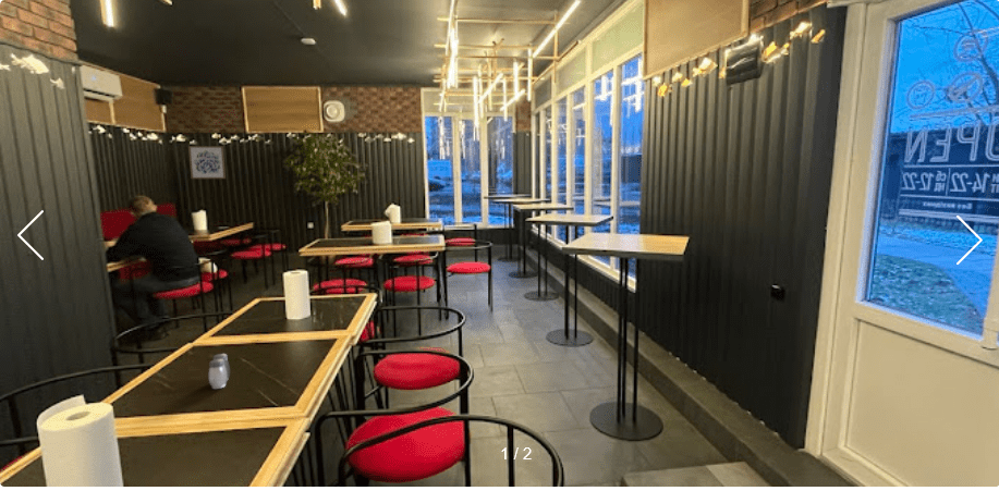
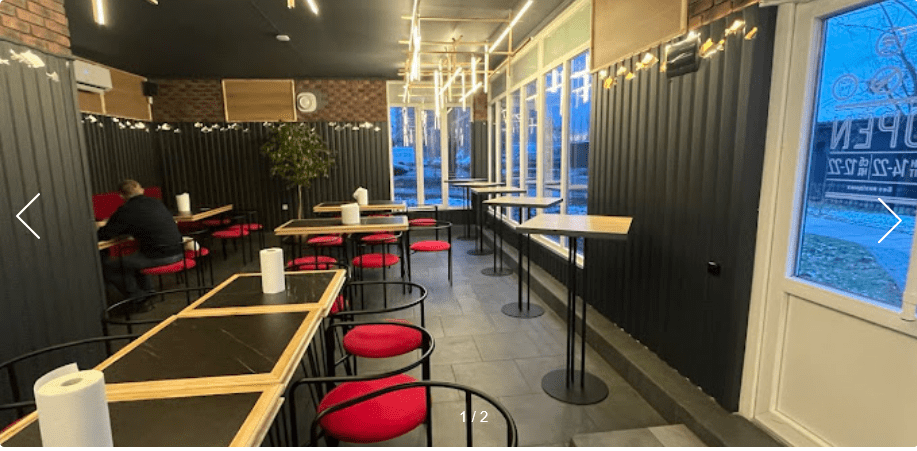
- salt and pepper shaker [208,353,231,390]
- wall art [187,145,227,180]
